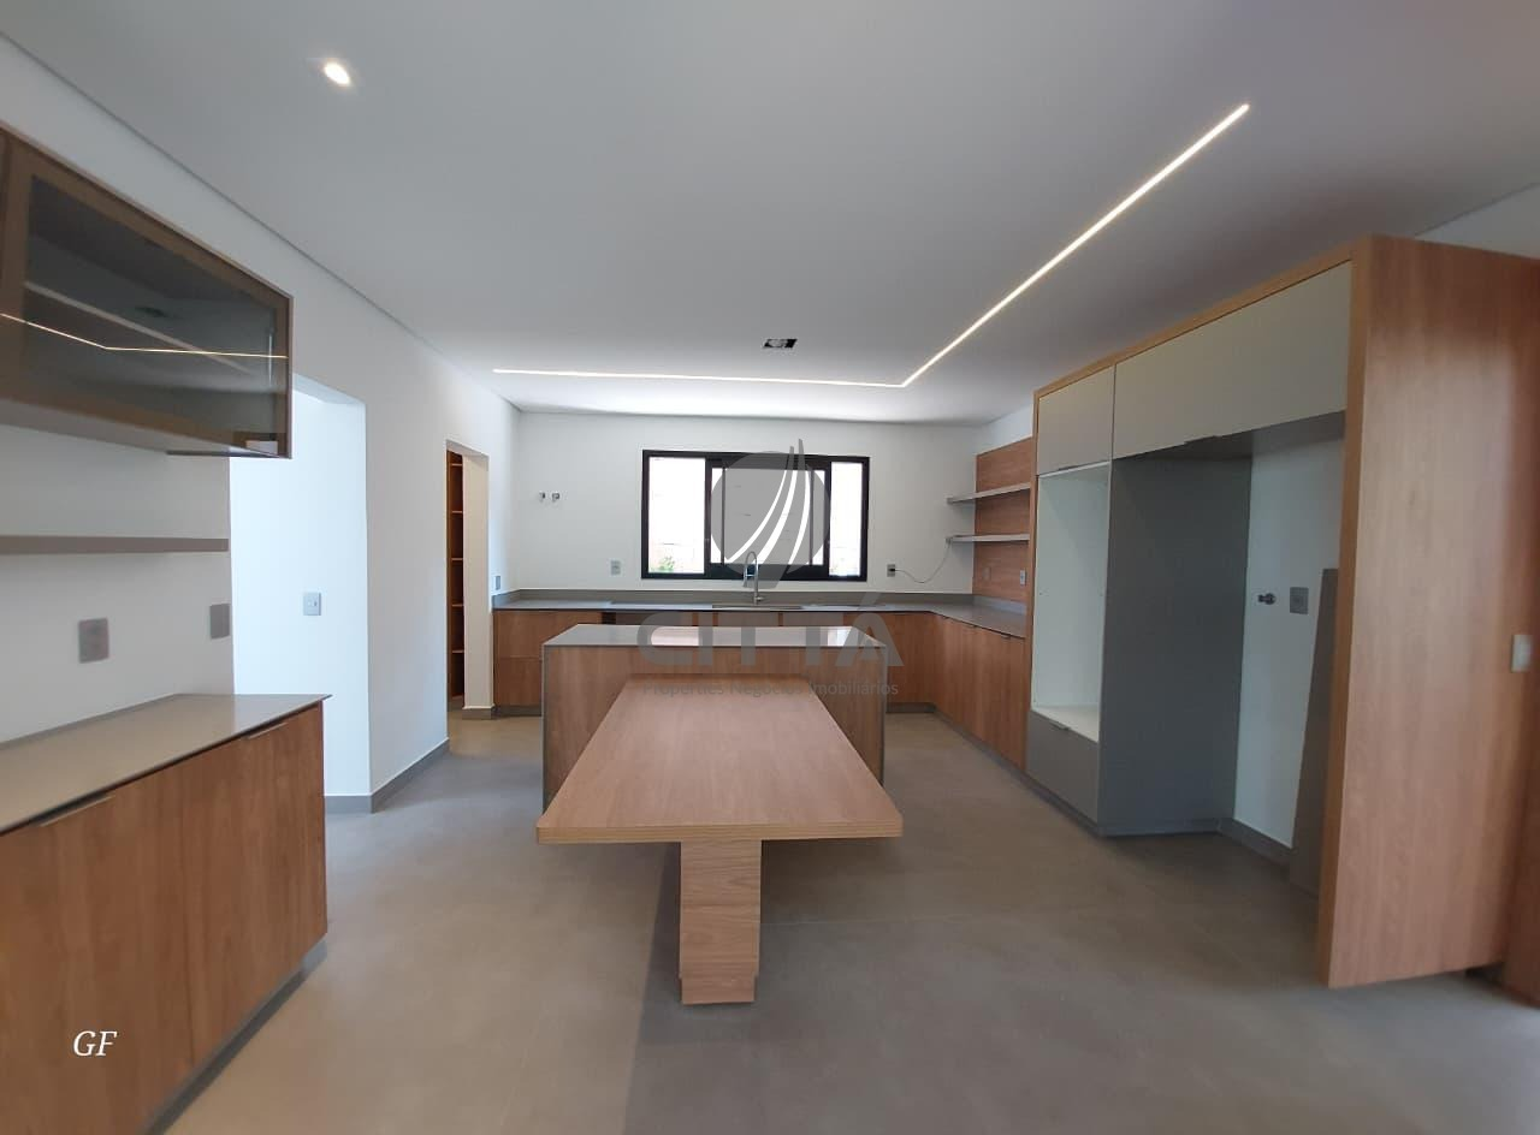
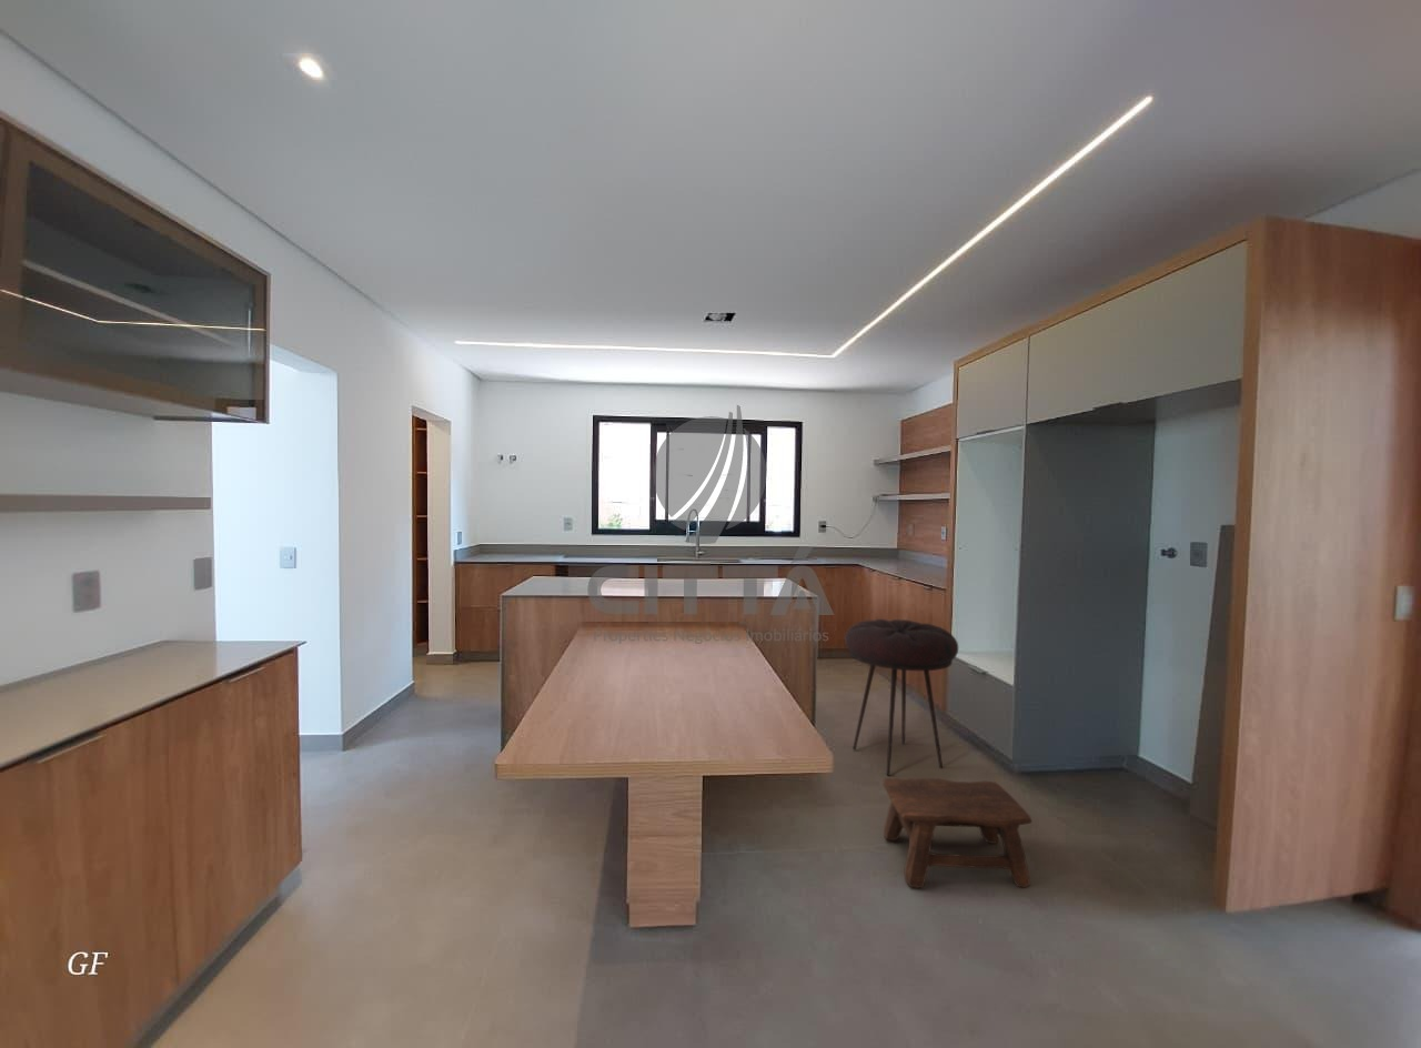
+ stool [844,618,959,777]
+ stool [881,777,1034,889]
